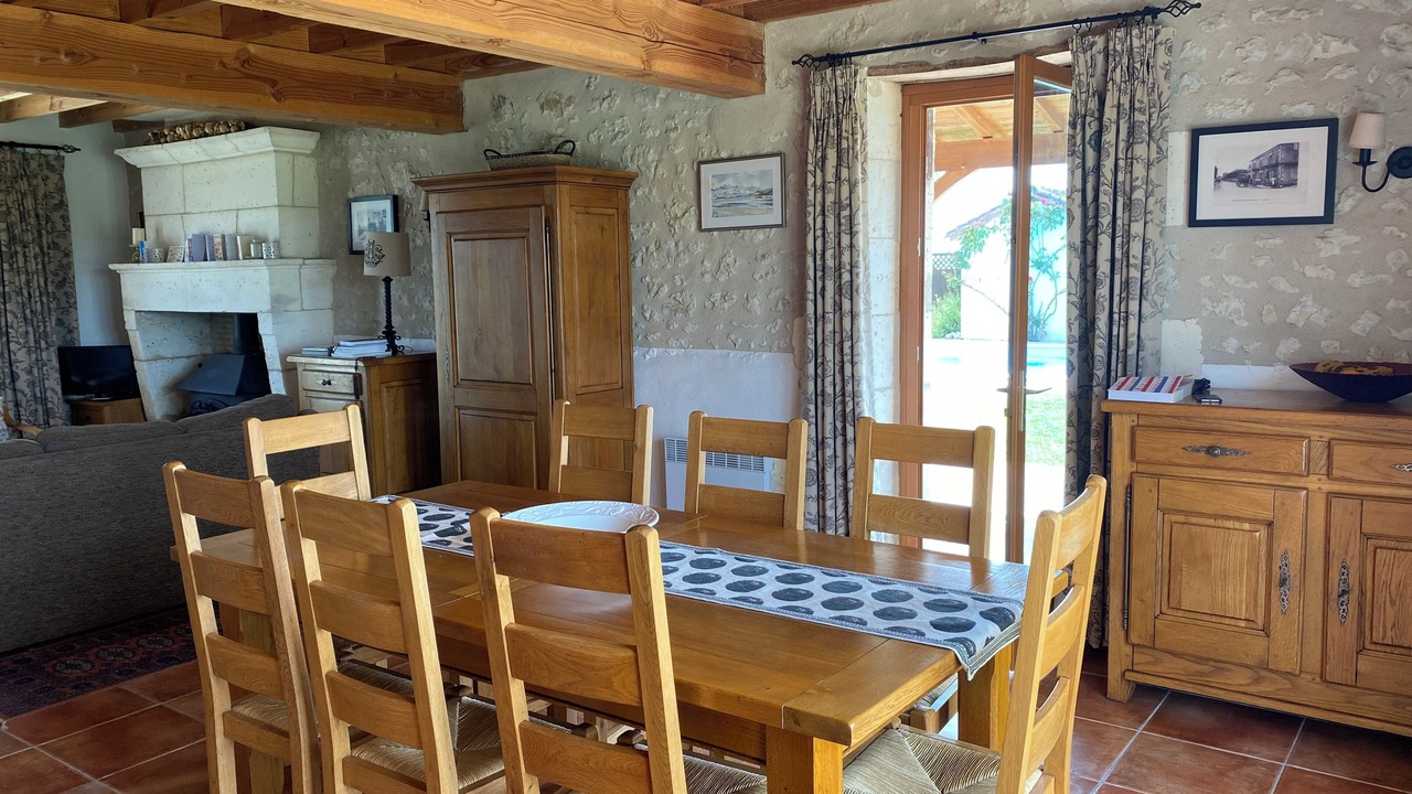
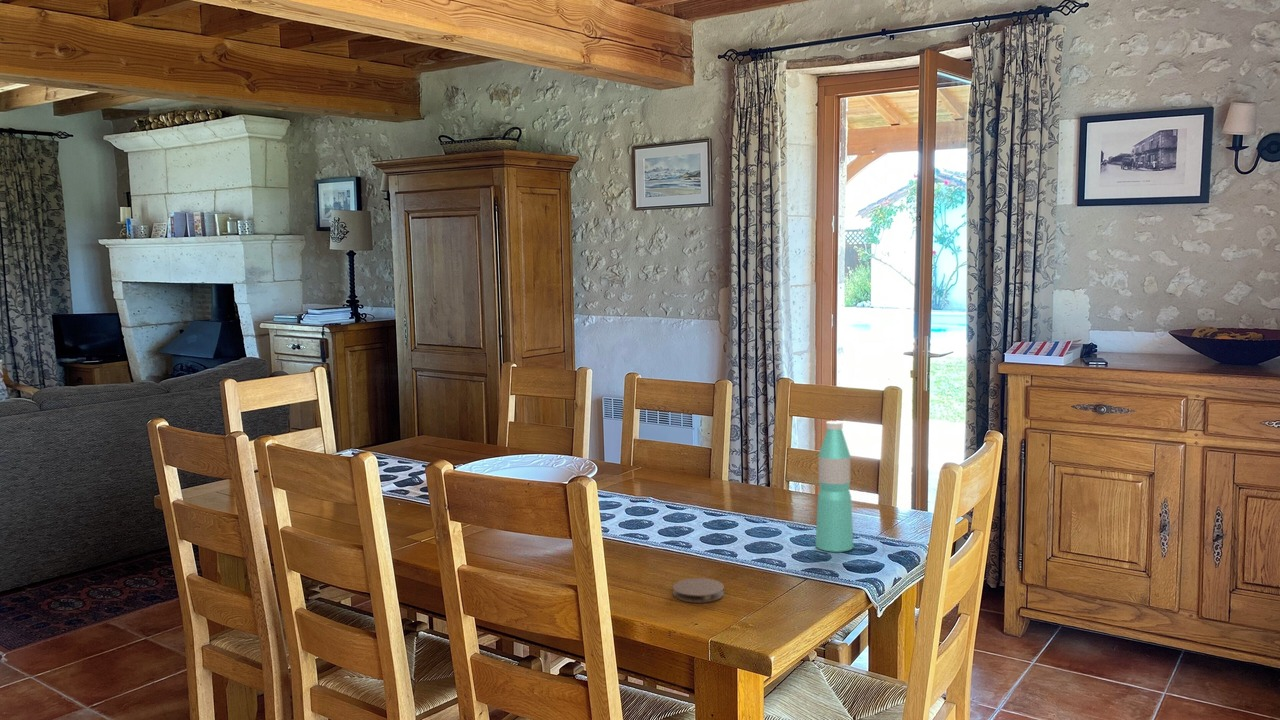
+ coaster [672,577,725,603]
+ water bottle [815,420,854,553]
